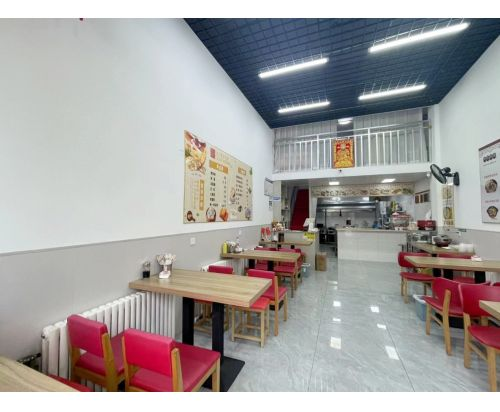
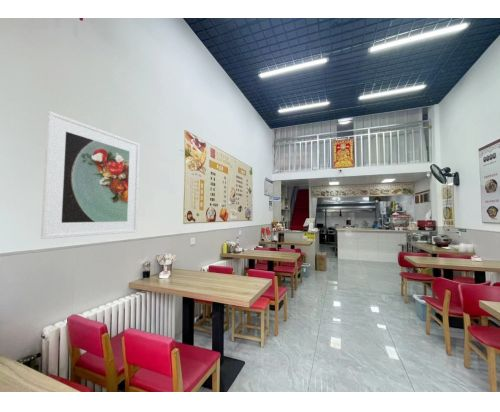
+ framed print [40,110,141,240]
